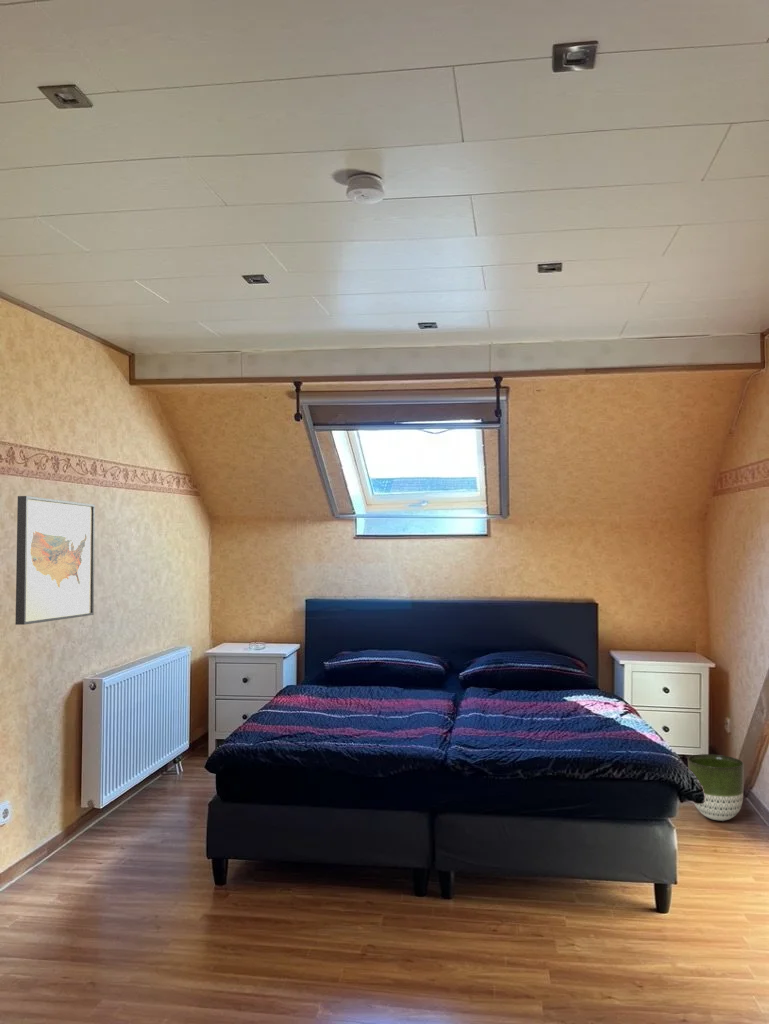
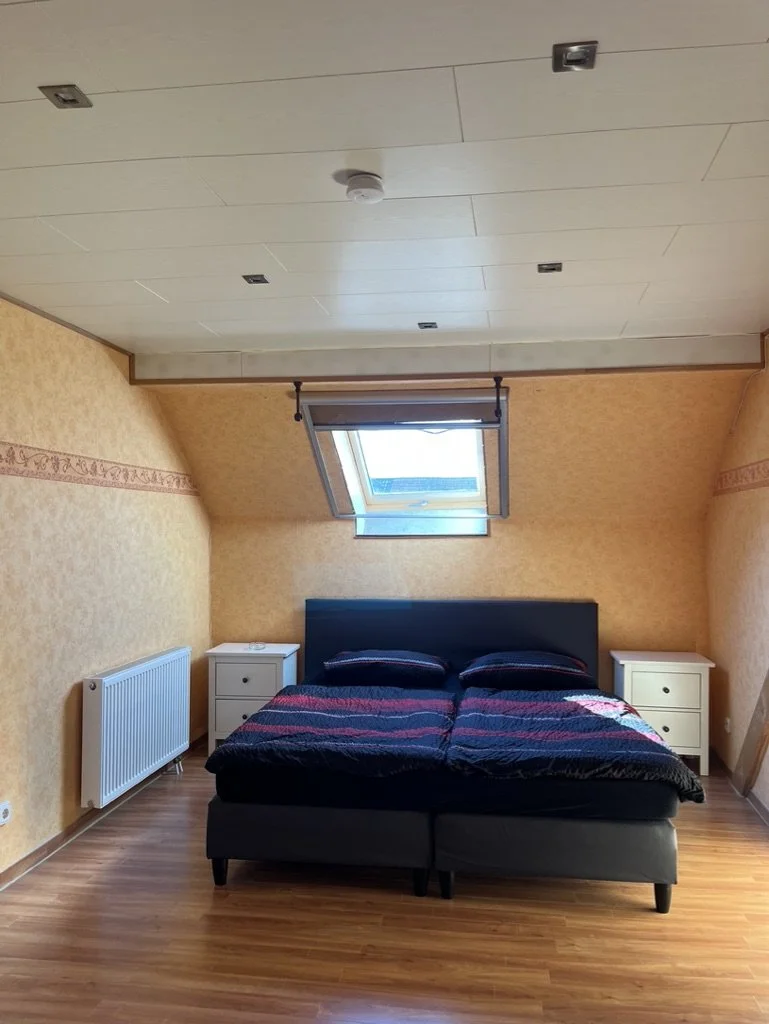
- planter [687,753,745,822]
- wall art [14,495,96,626]
